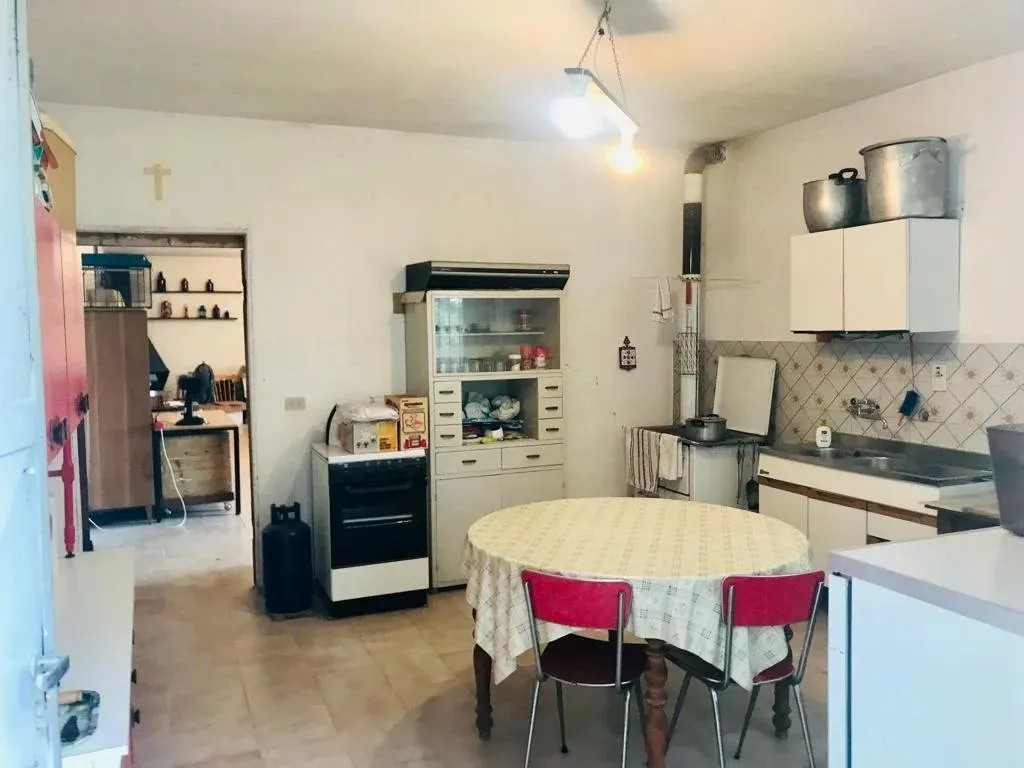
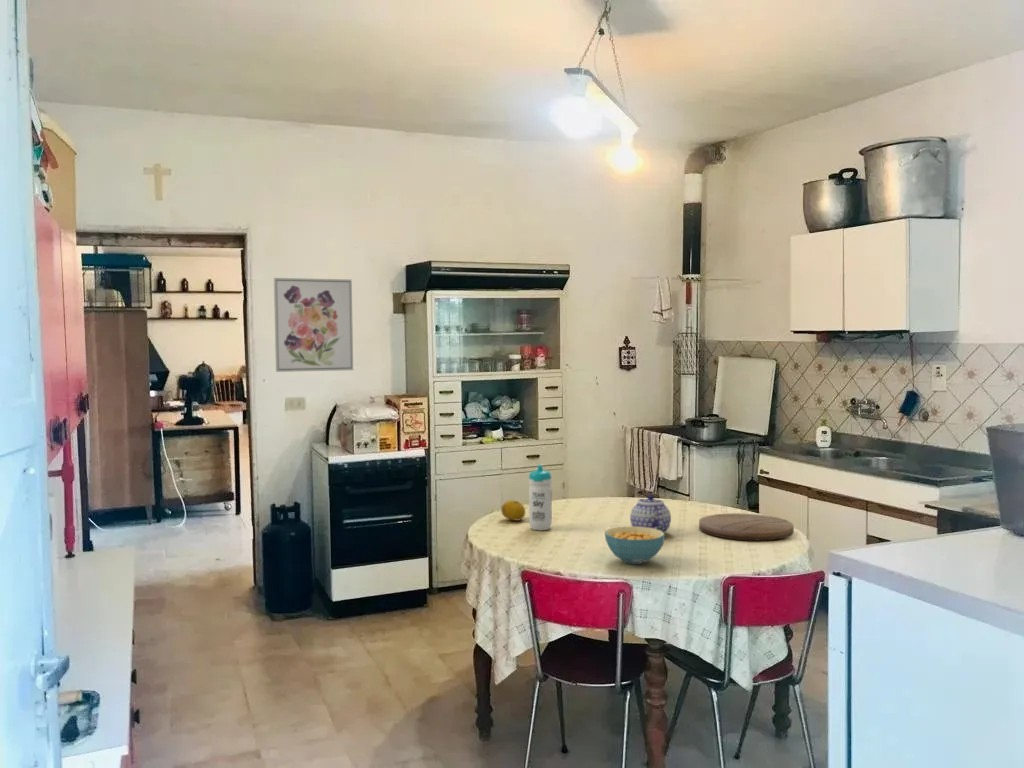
+ teapot [629,493,672,534]
+ cereal bowl [604,526,666,565]
+ fruit [500,499,526,522]
+ water bottle [528,464,553,531]
+ cutting board [698,512,795,542]
+ wall art [273,277,354,373]
